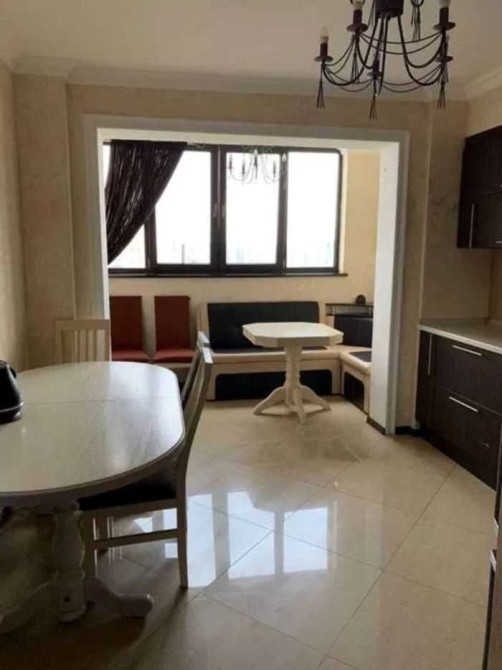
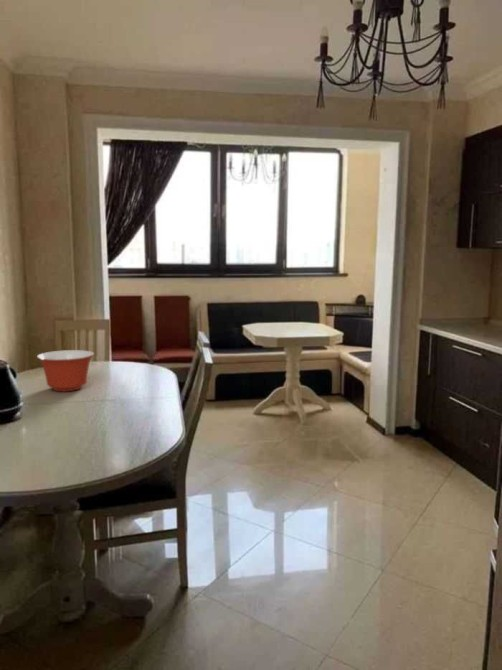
+ mixing bowl [36,349,95,392]
